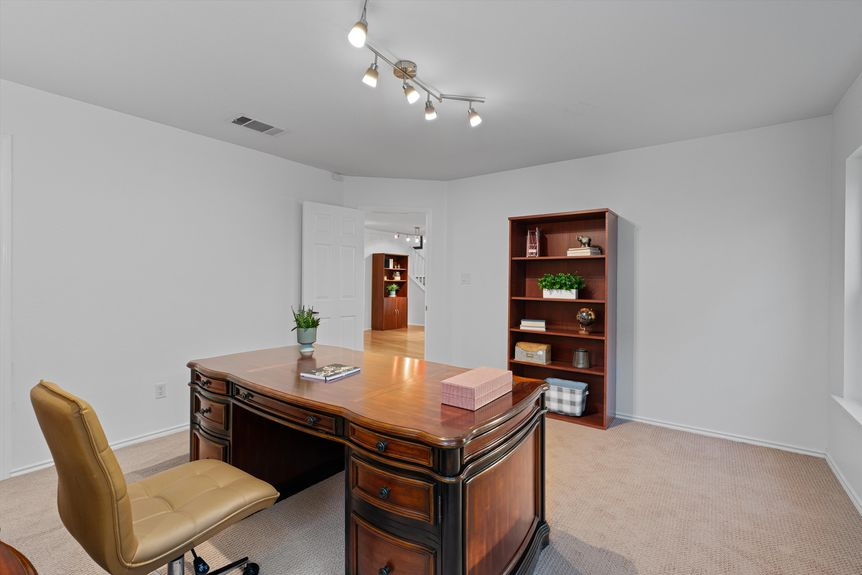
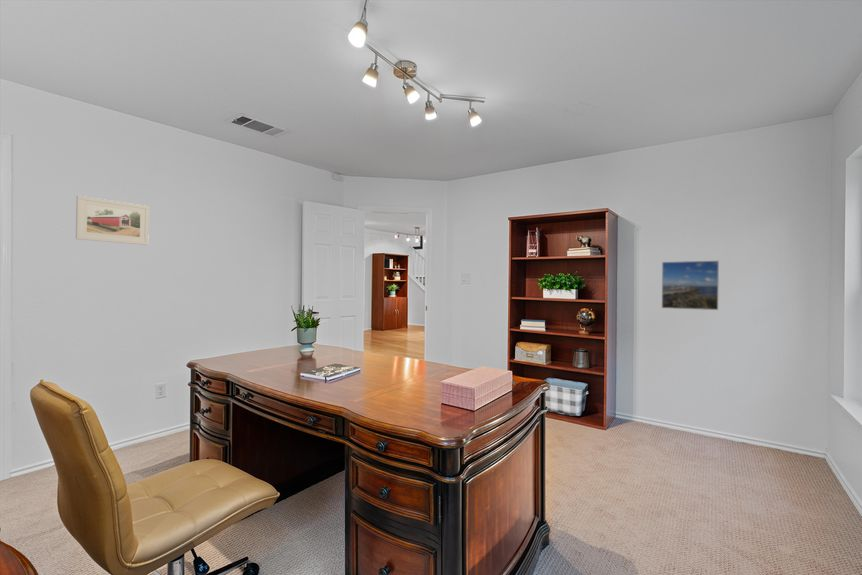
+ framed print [661,260,720,311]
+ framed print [75,195,150,246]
